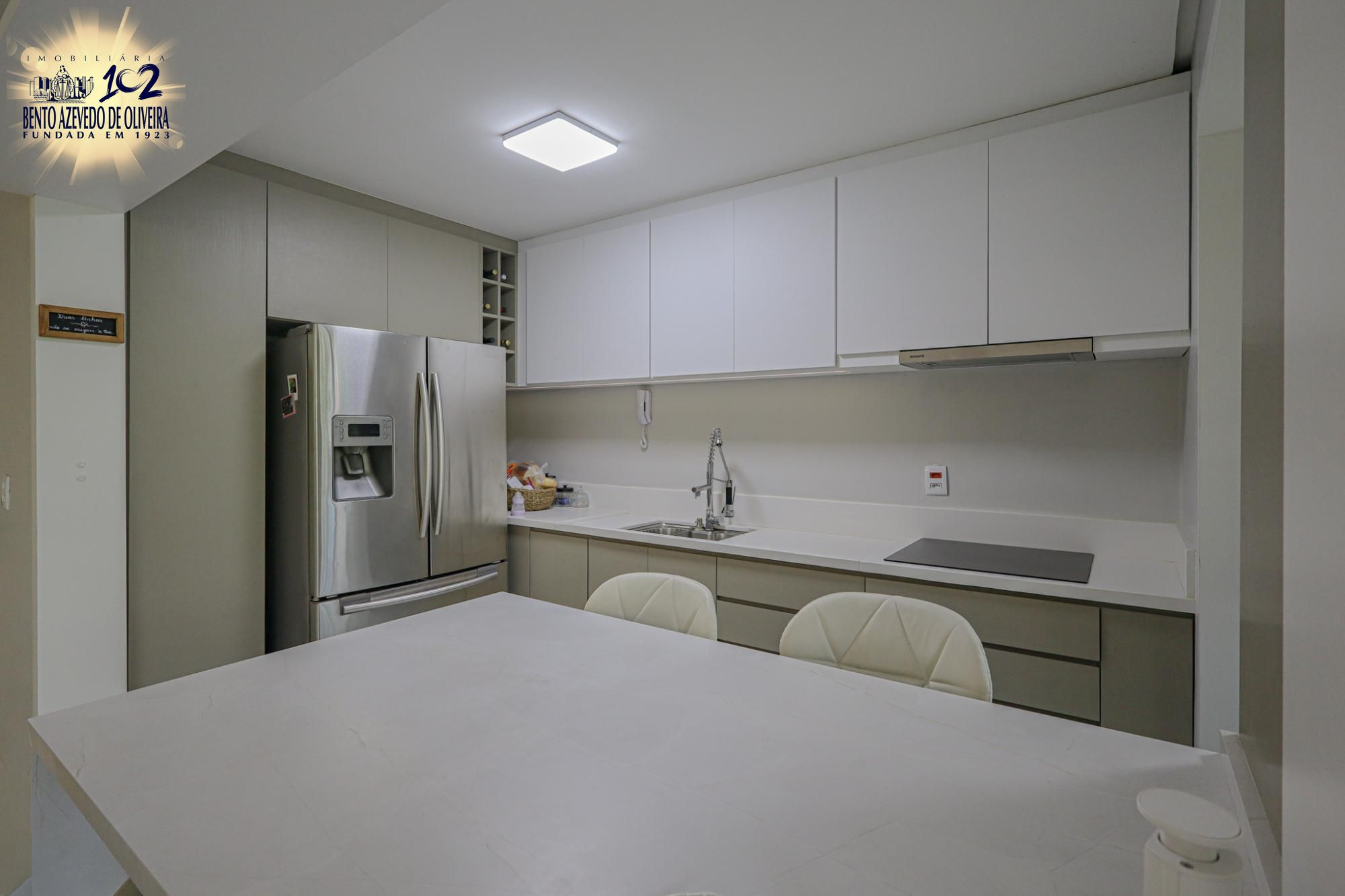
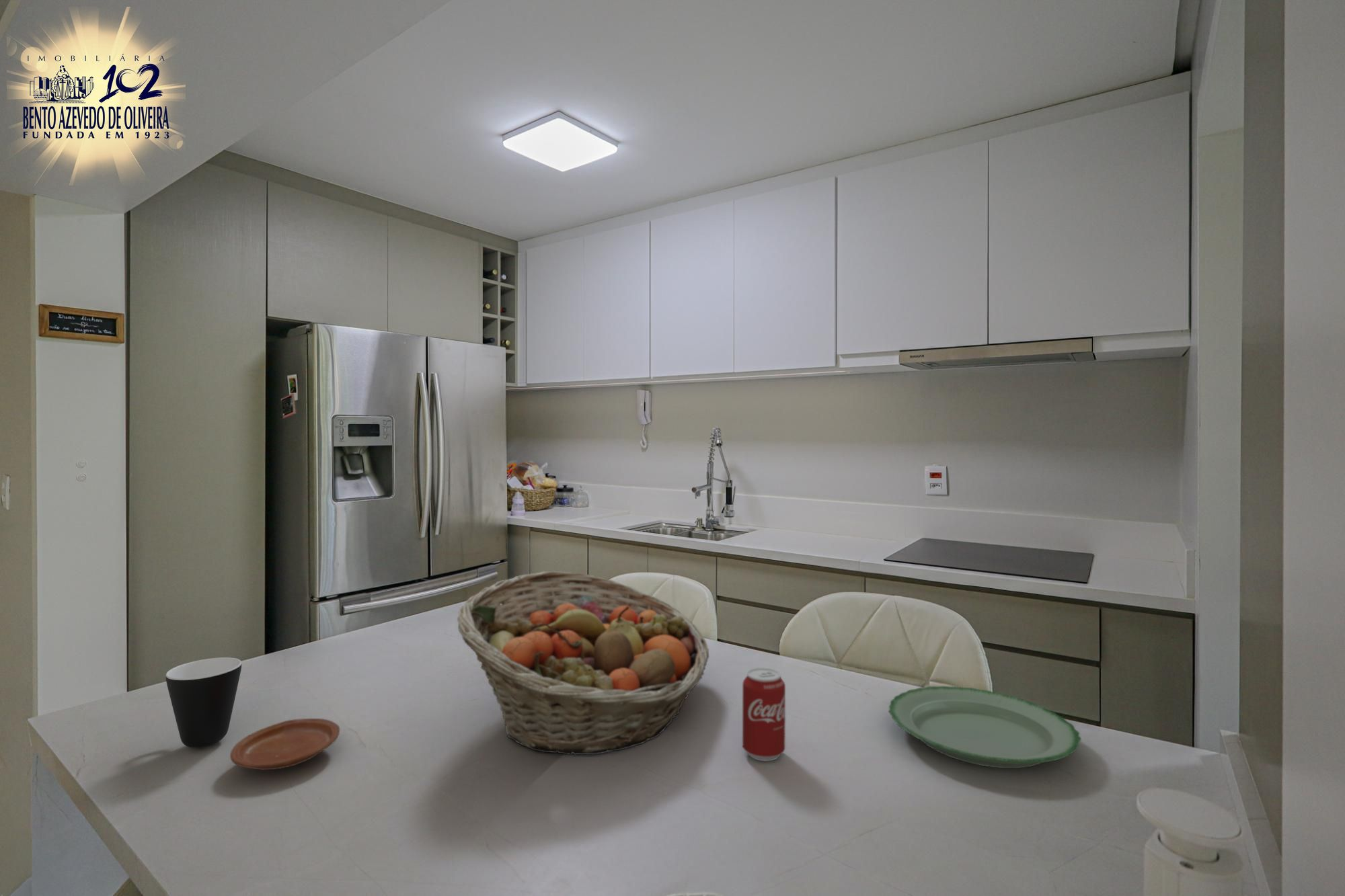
+ mug [165,657,242,749]
+ plate [229,718,340,770]
+ plate [888,686,1082,769]
+ fruit basket [457,571,709,756]
+ beverage can [742,667,786,762]
